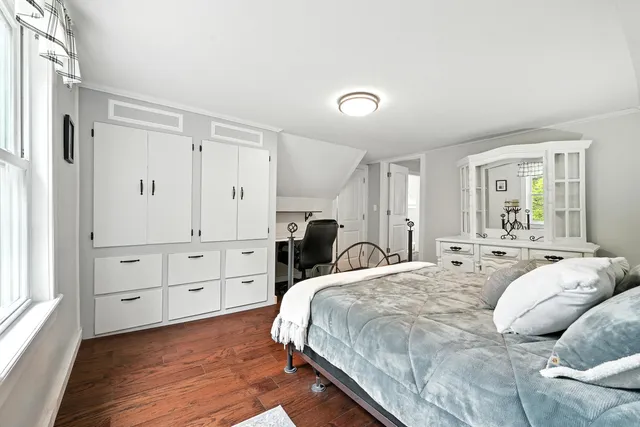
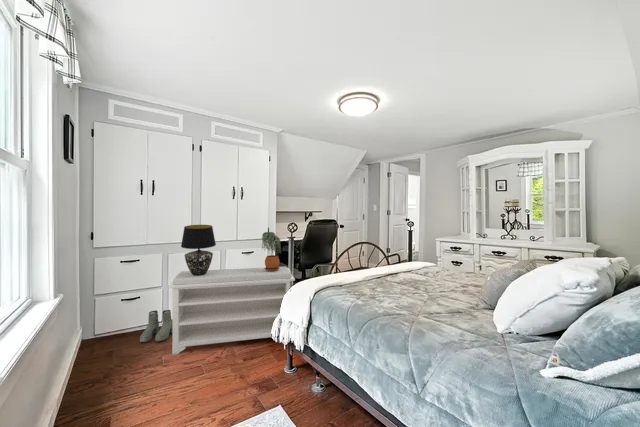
+ bench [167,266,296,355]
+ boots [139,309,173,343]
+ table lamp [180,224,217,276]
+ potted plant [260,231,282,271]
